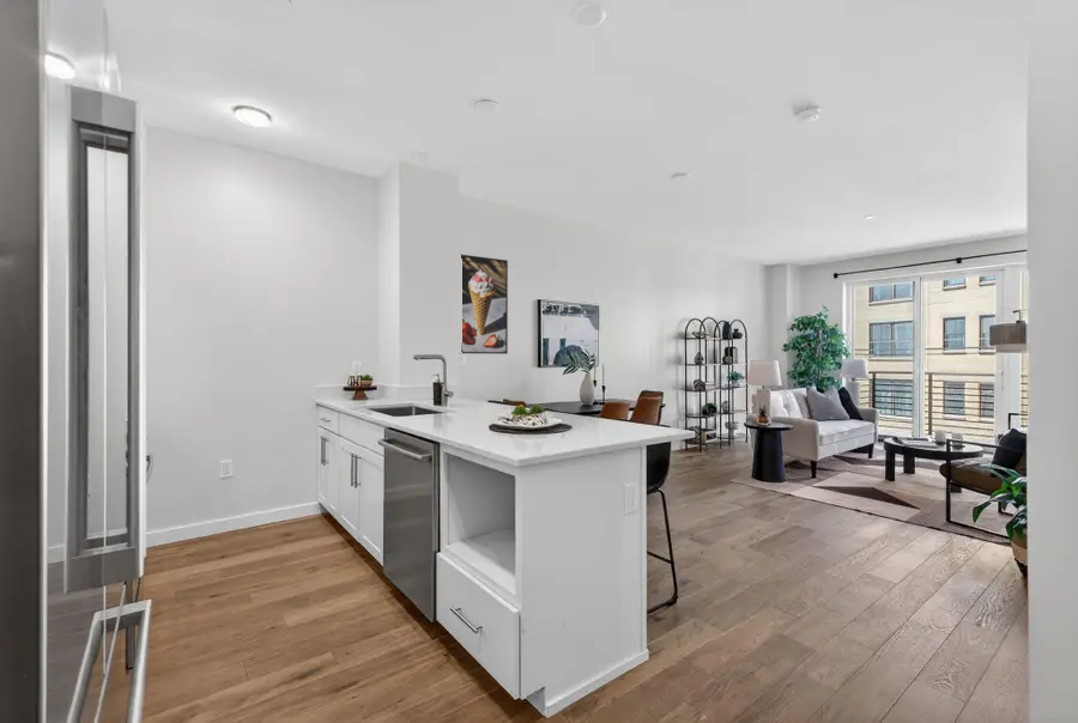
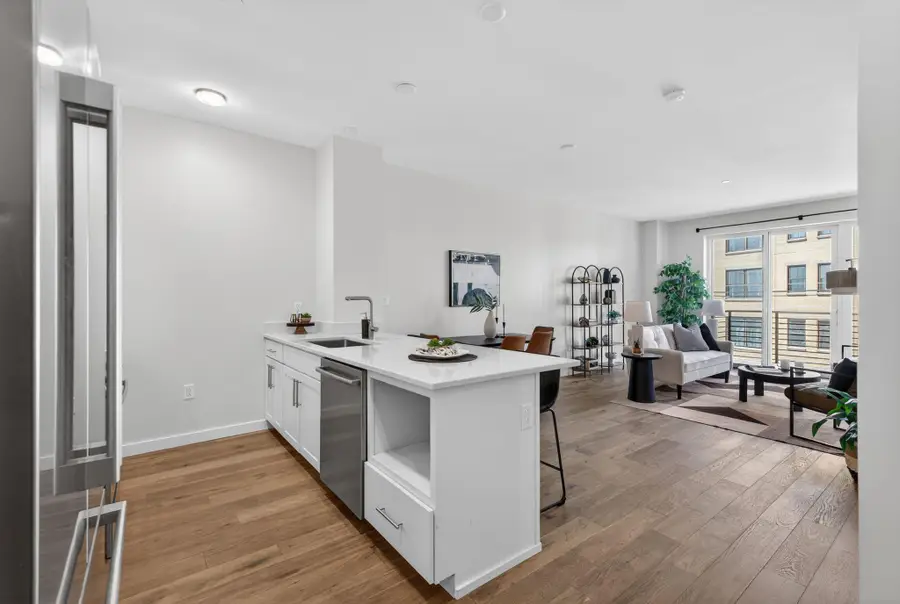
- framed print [460,254,509,356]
